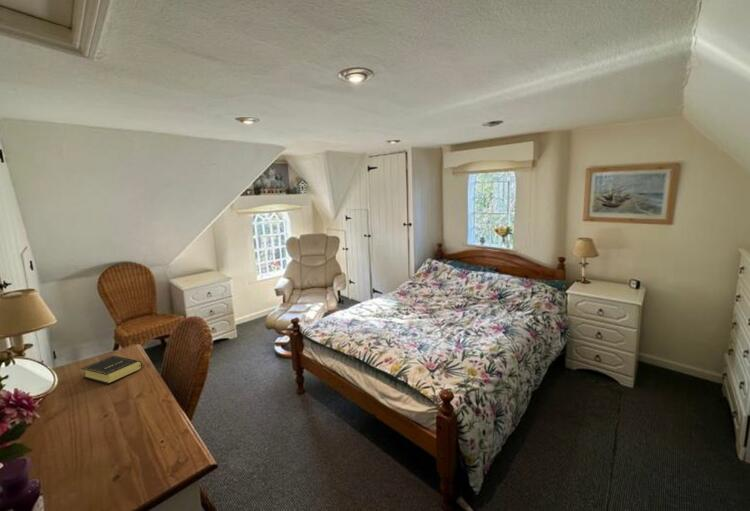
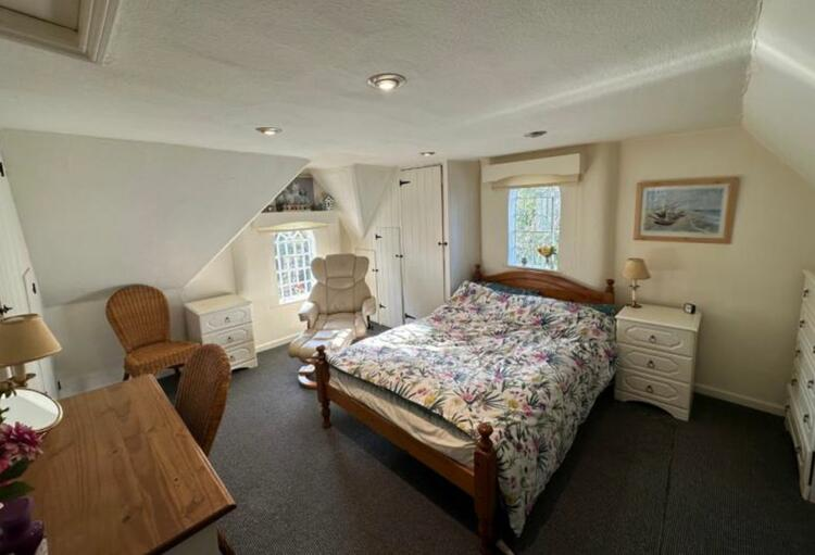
- book [80,355,143,385]
